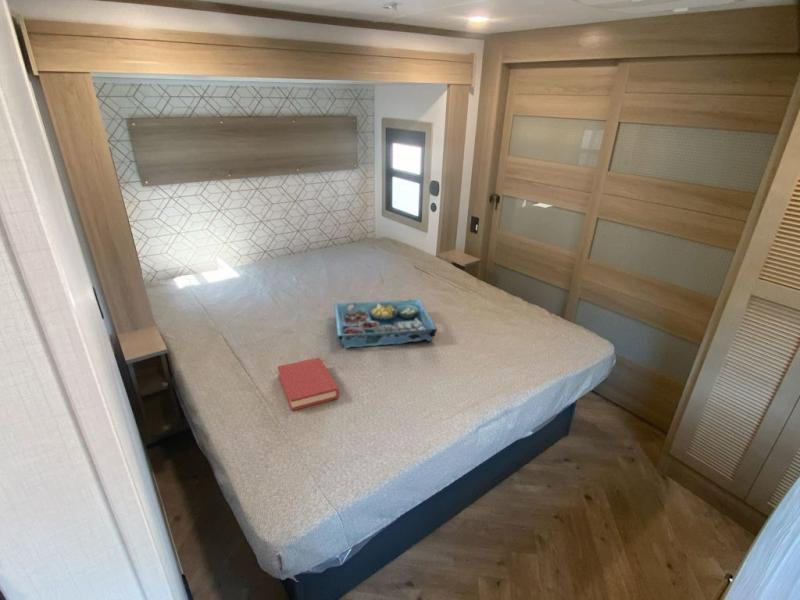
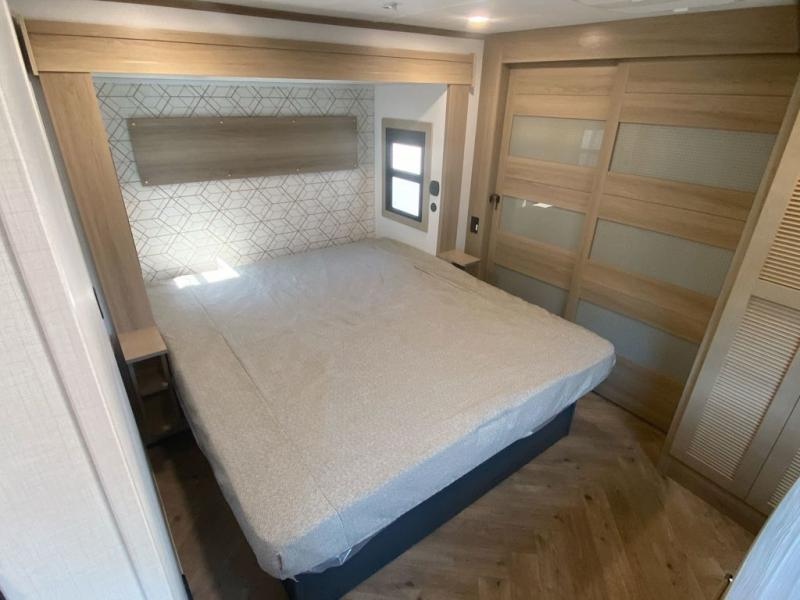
- hardback book [276,357,340,412]
- serving tray [333,298,438,349]
